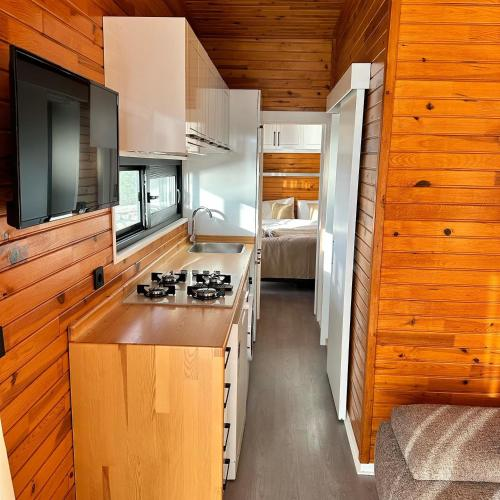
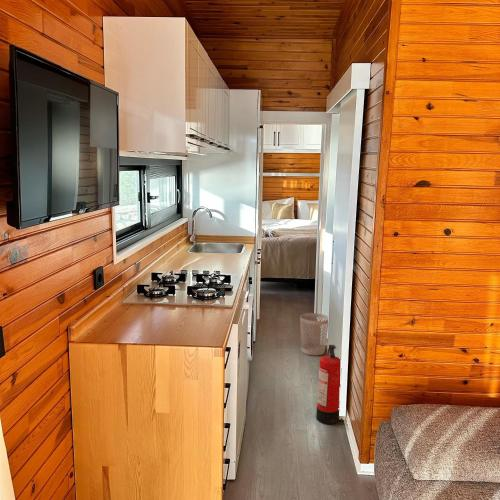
+ fire extinguisher [315,344,341,425]
+ wastebasket [299,312,329,356]
